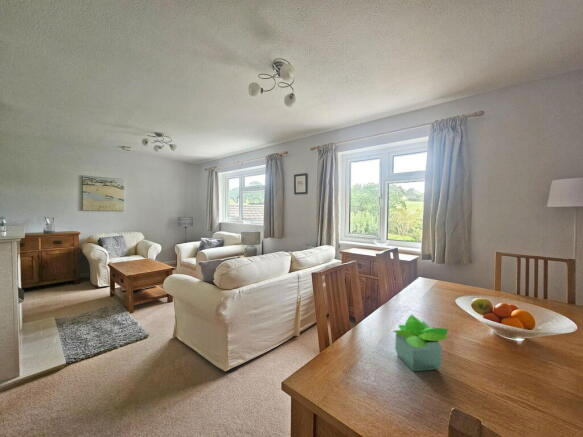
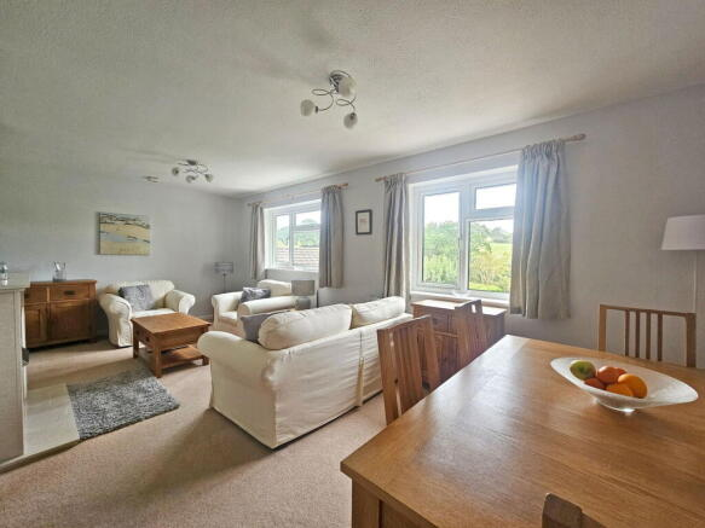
- potted plant [392,314,449,372]
